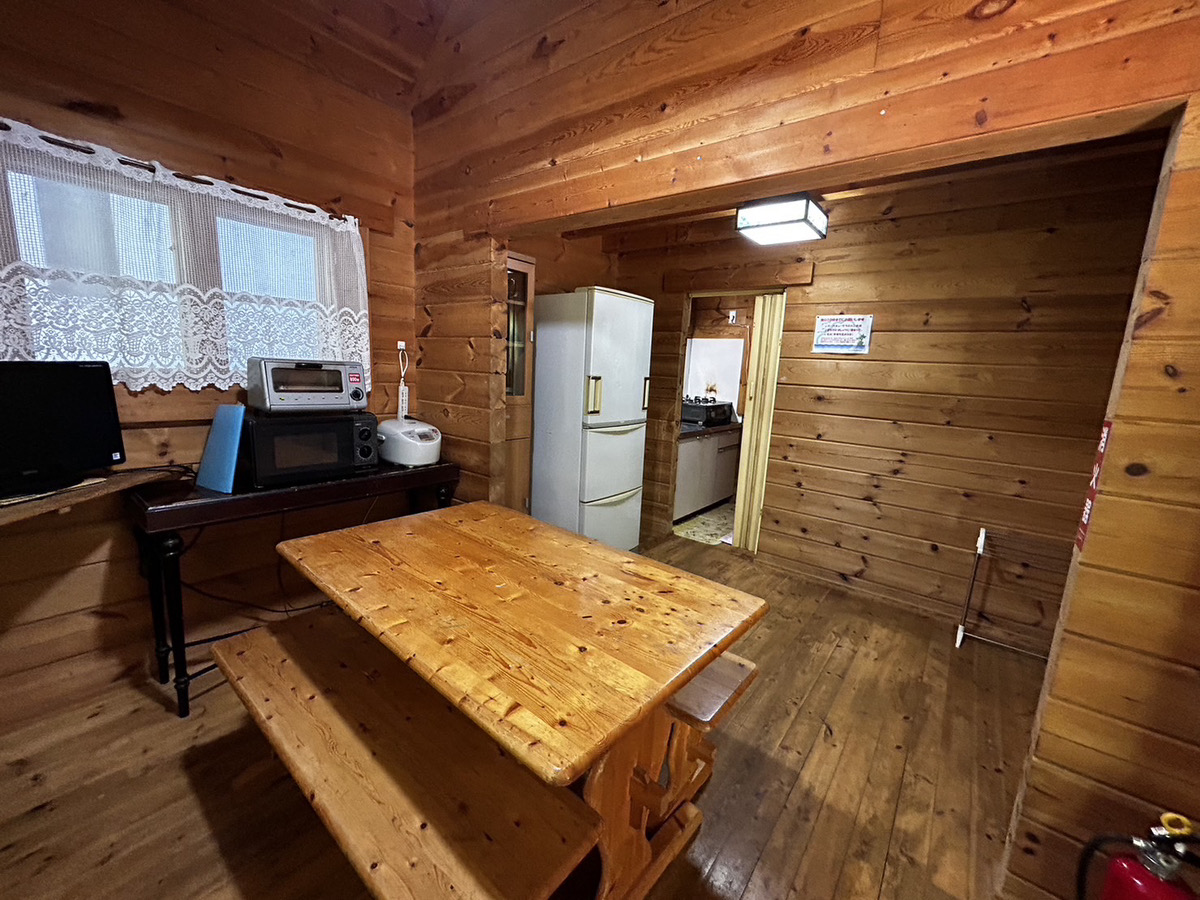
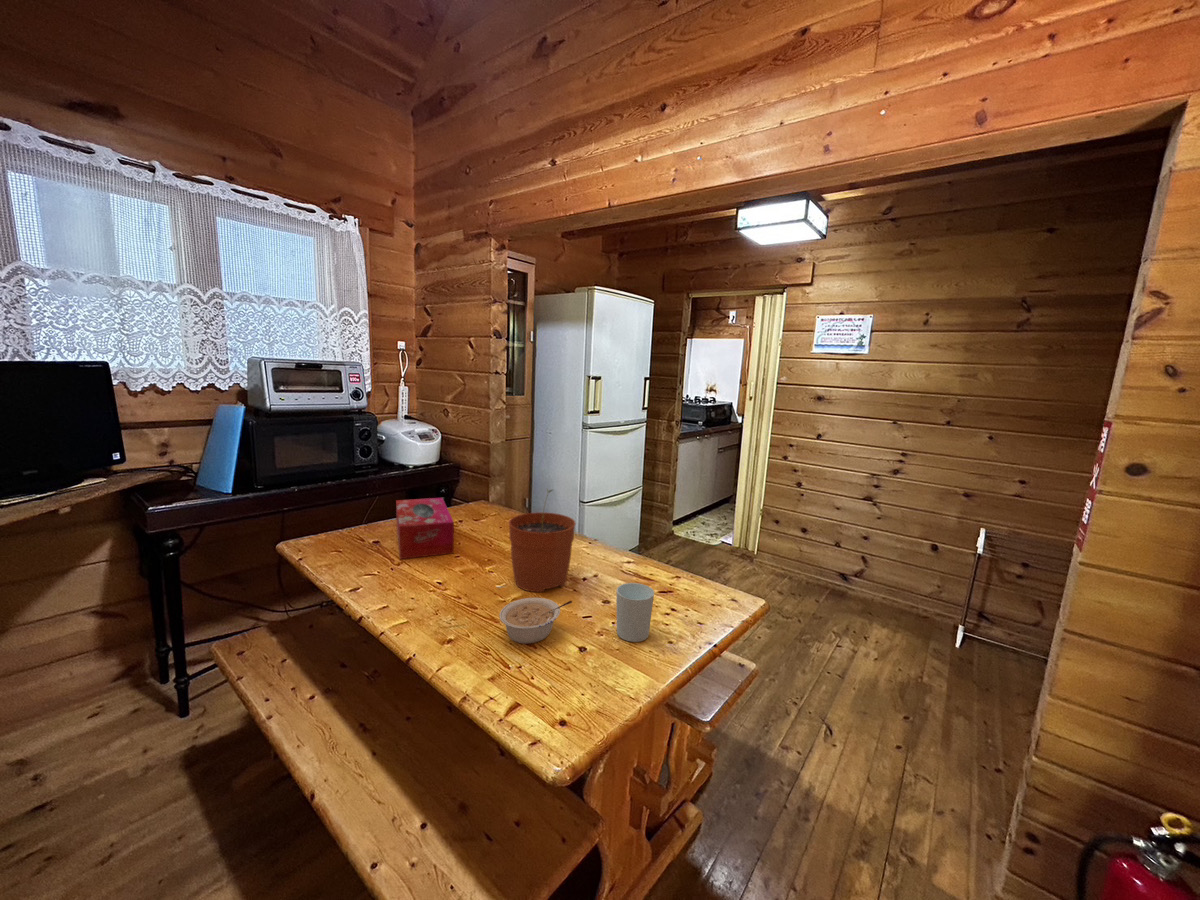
+ plant pot [508,488,577,593]
+ legume [498,597,573,645]
+ tissue box [395,497,455,560]
+ cup [616,582,655,643]
